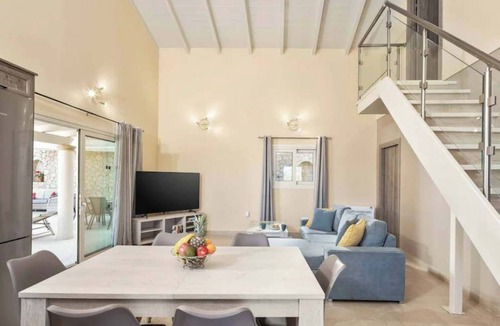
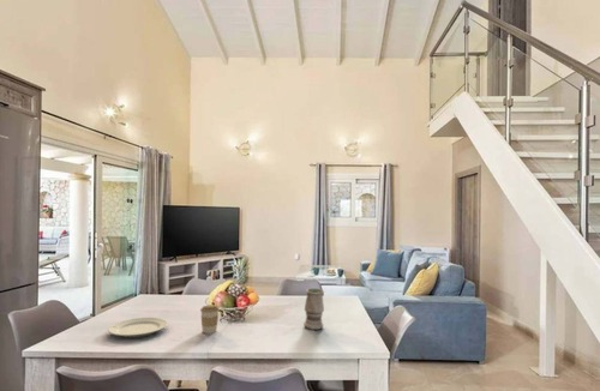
+ coffee cup [199,305,221,335]
+ vase [302,287,325,331]
+ chinaware [107,317,169,338]
